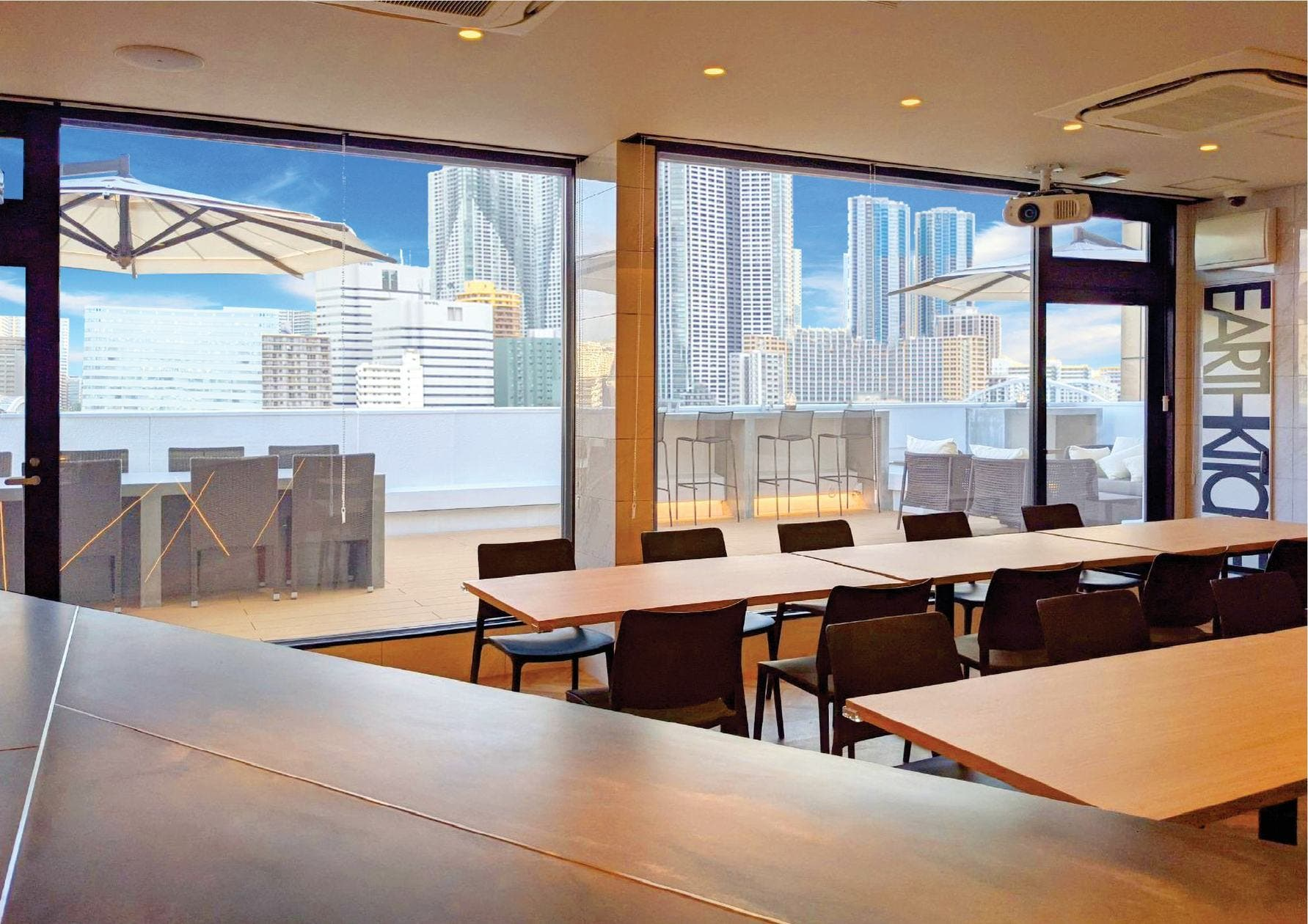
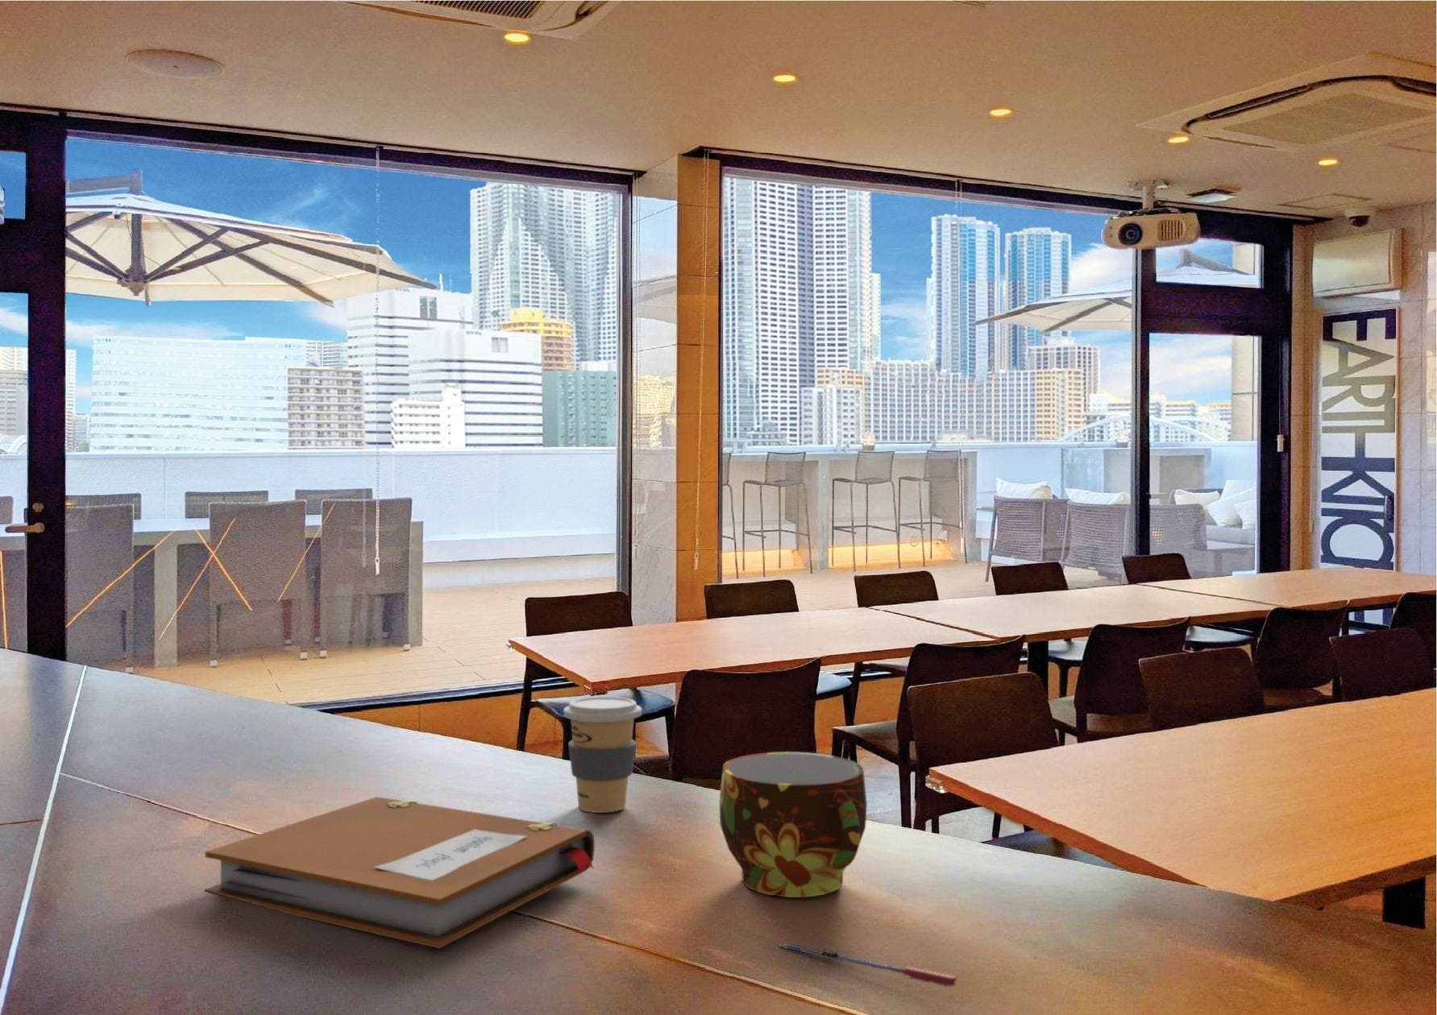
+ notebook [204,796,595,949]
+ coffee cup [562,696,643,814]
+ pen [778,942,958,988]
+ cup [718,751,868,899]
